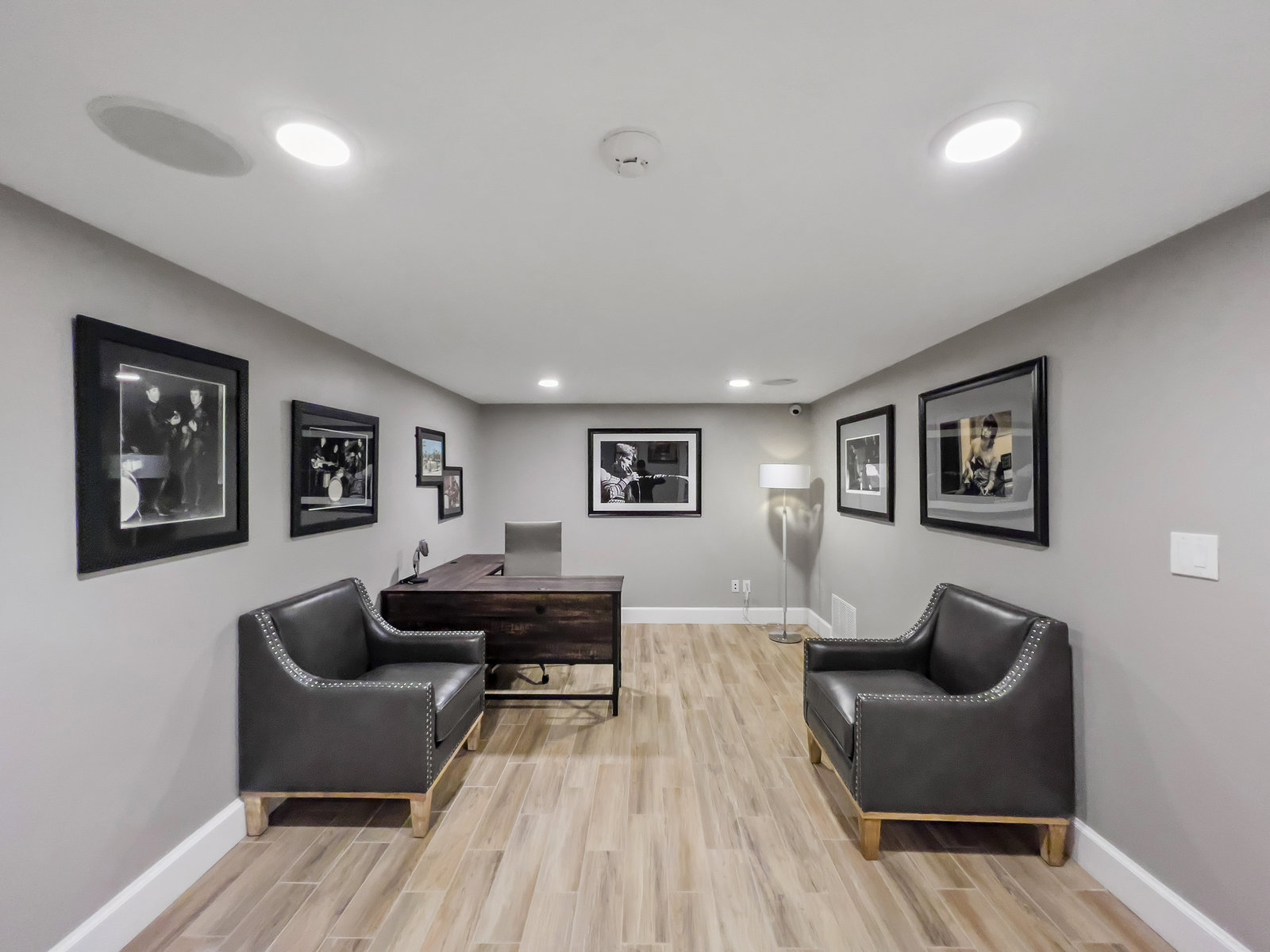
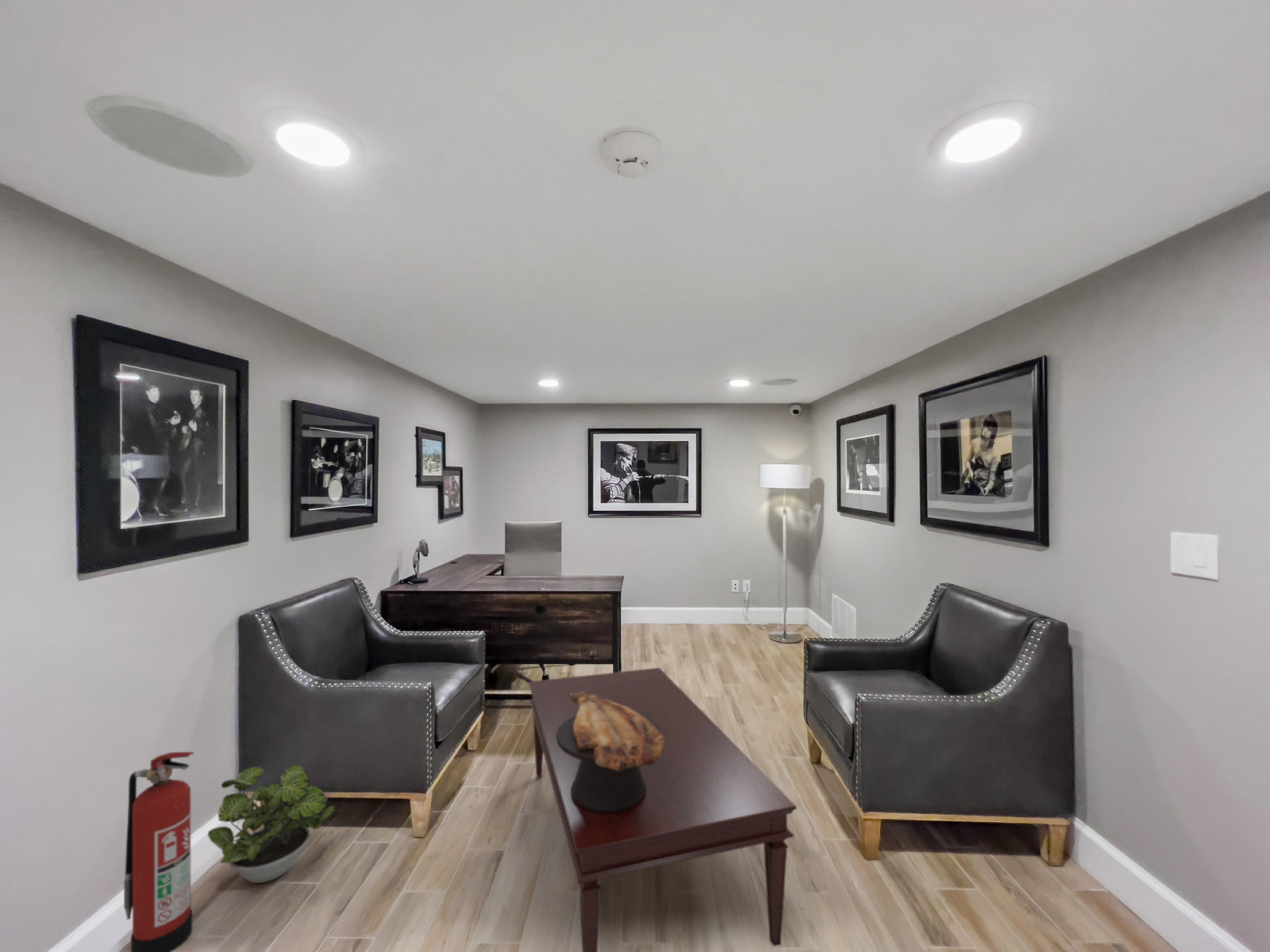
+ fire extinguisher [123,751,195,952]
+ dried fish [556,691,665,813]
+ coffee table [528,667,798,952]
+ potted plant [207,764,336,884]
